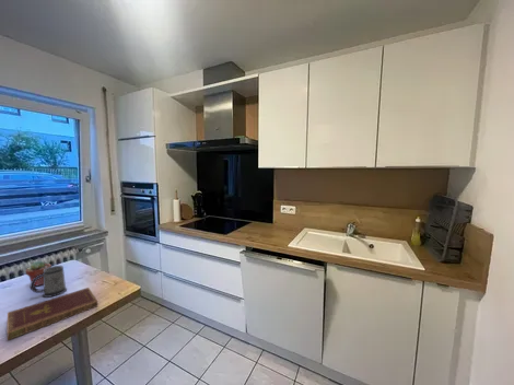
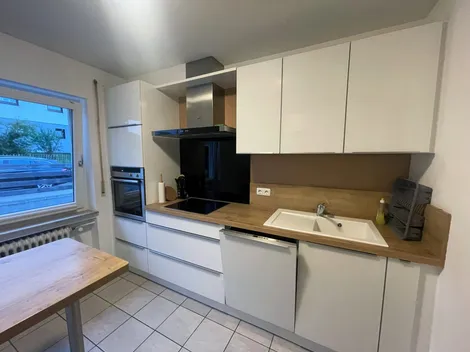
- notebook [5,287,100,341]
- potted succulent [25,260,52,287]
- mug [30,265,68,299]
